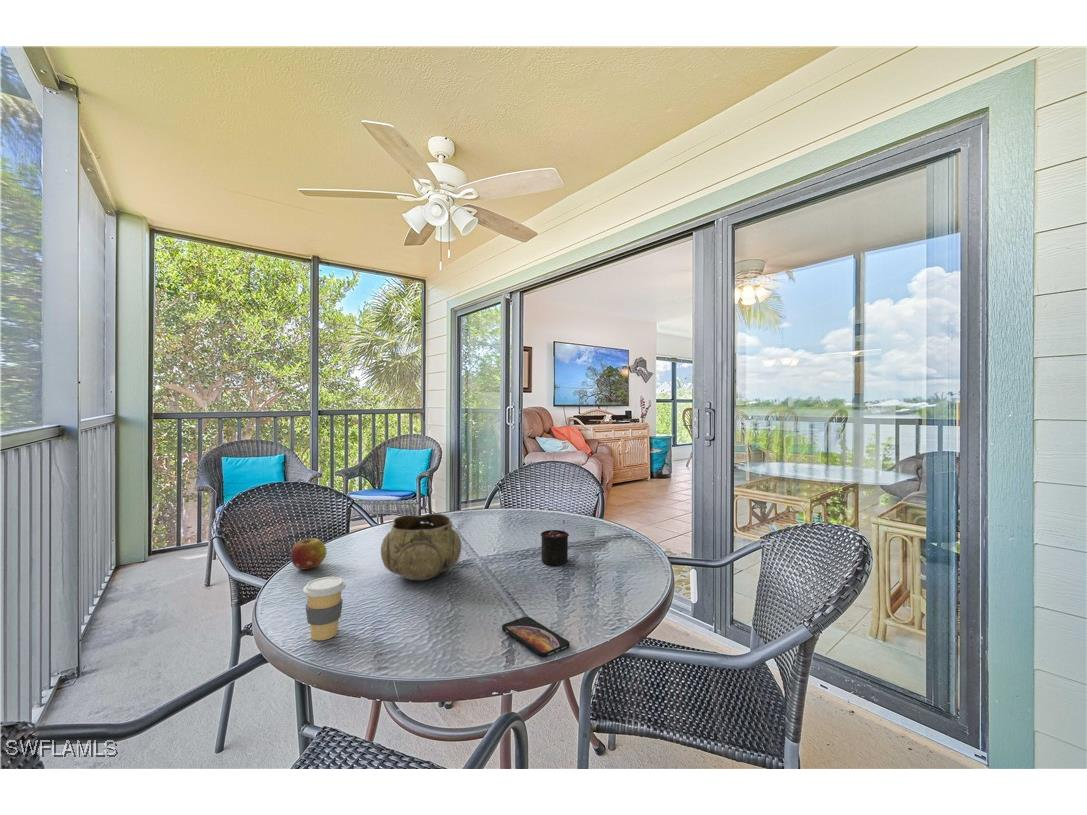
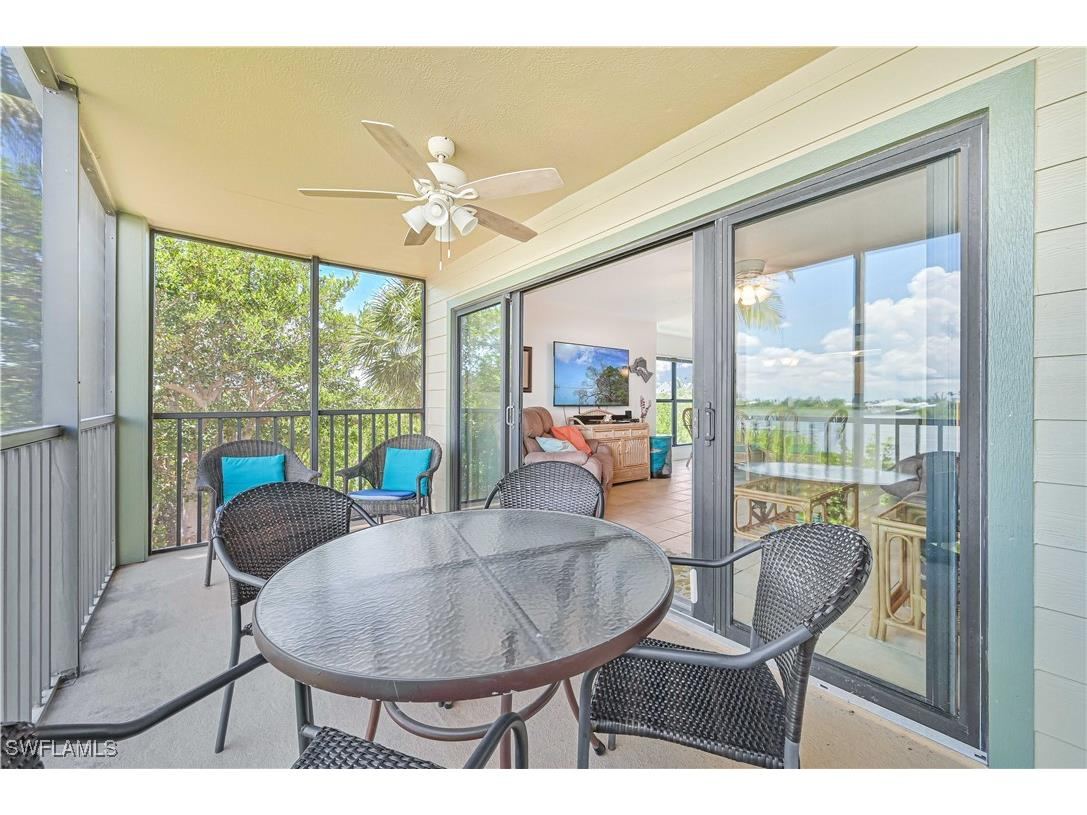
- smartphone [501,616,570,658]
- decorative bowl [380,513,462,581]
- candle [540,520,570,566]
- coffee cup [302,576,347,641]
- fruit [290,537,327,571]
